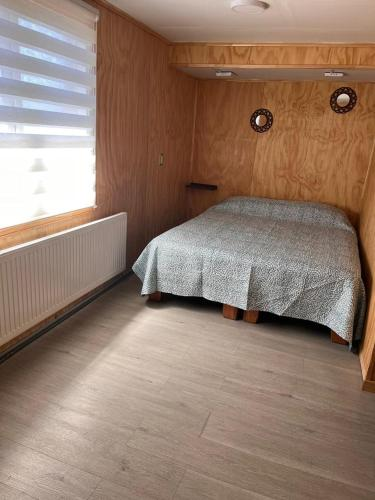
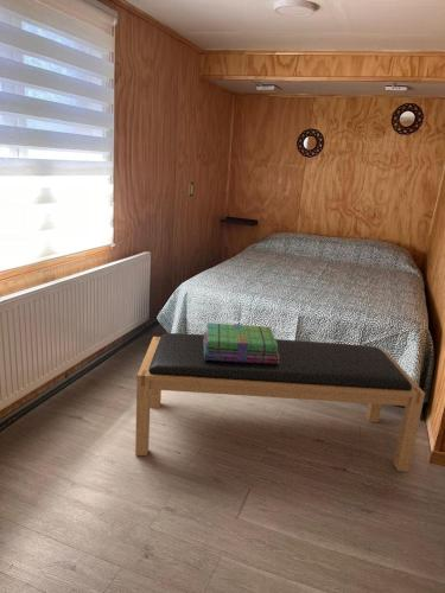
+ bench [134,332,426,473]
+ stack of books [203,321,279,364]
